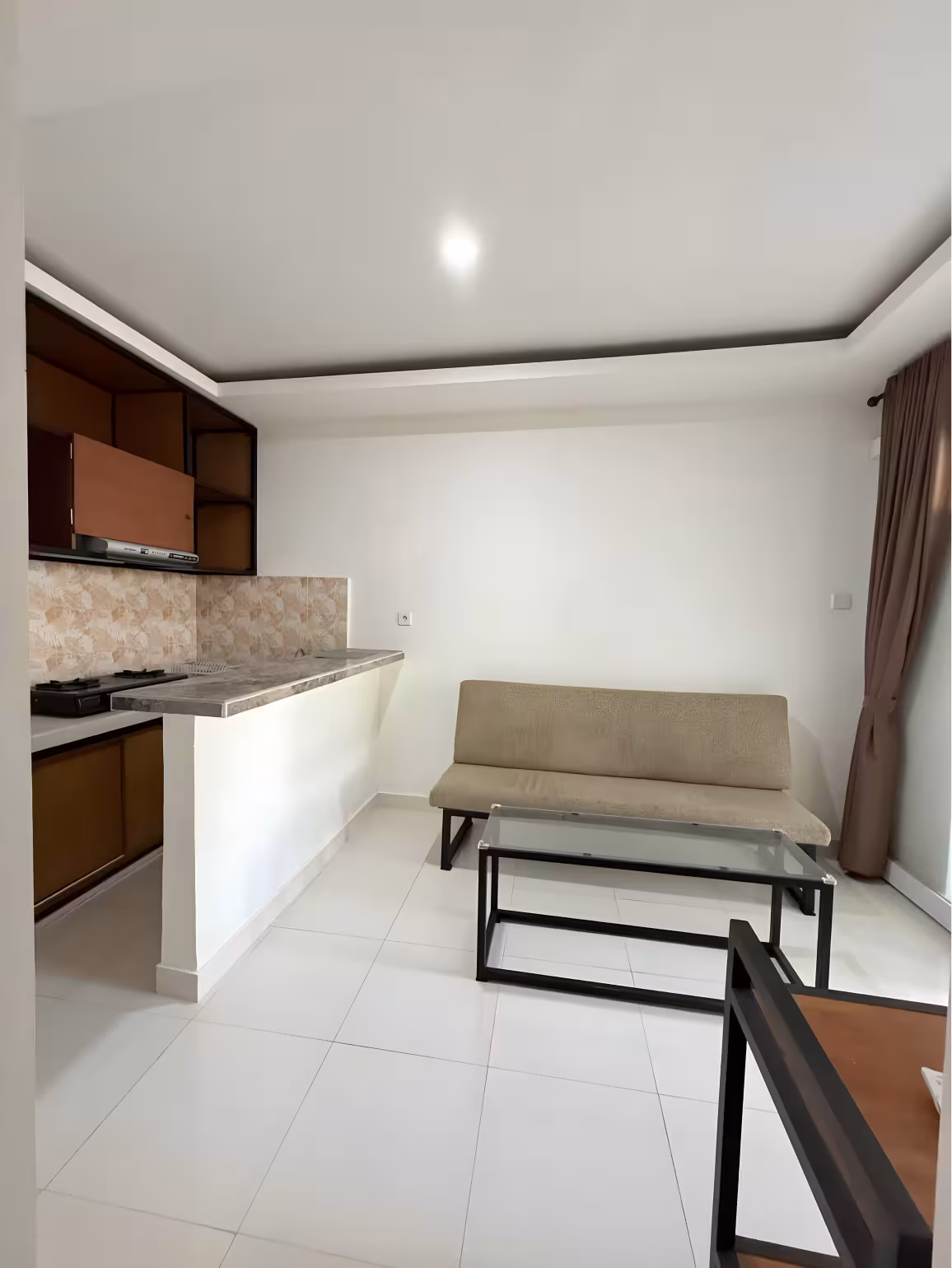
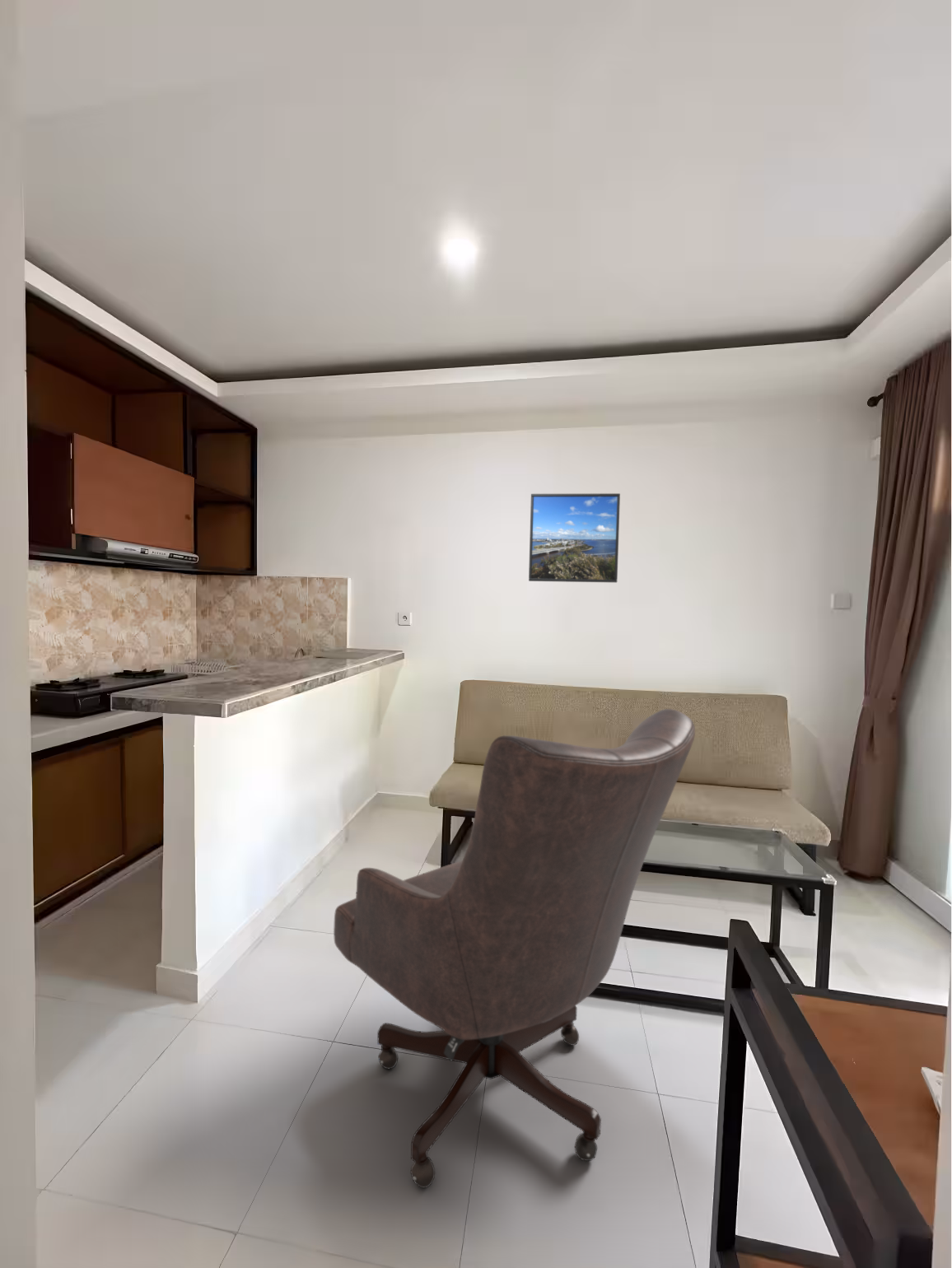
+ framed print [528,492,621,583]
+ chair [333,708,696,1189]
